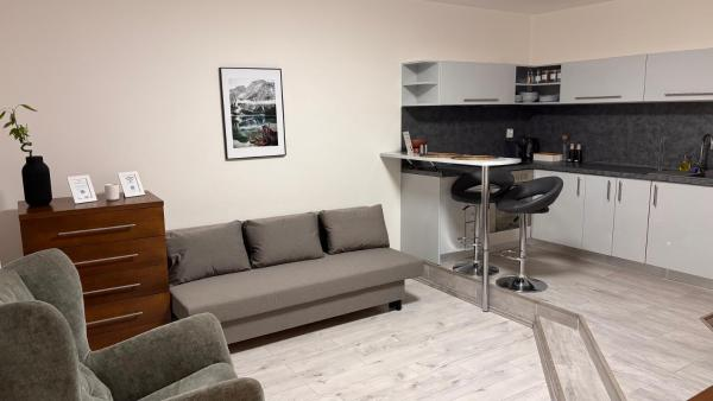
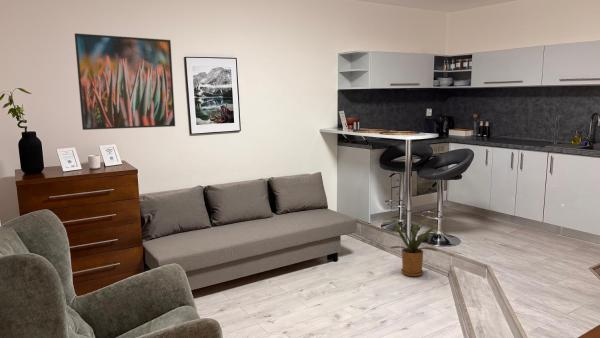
+ house plant [385,216,440,277]
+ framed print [74,32,176,131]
